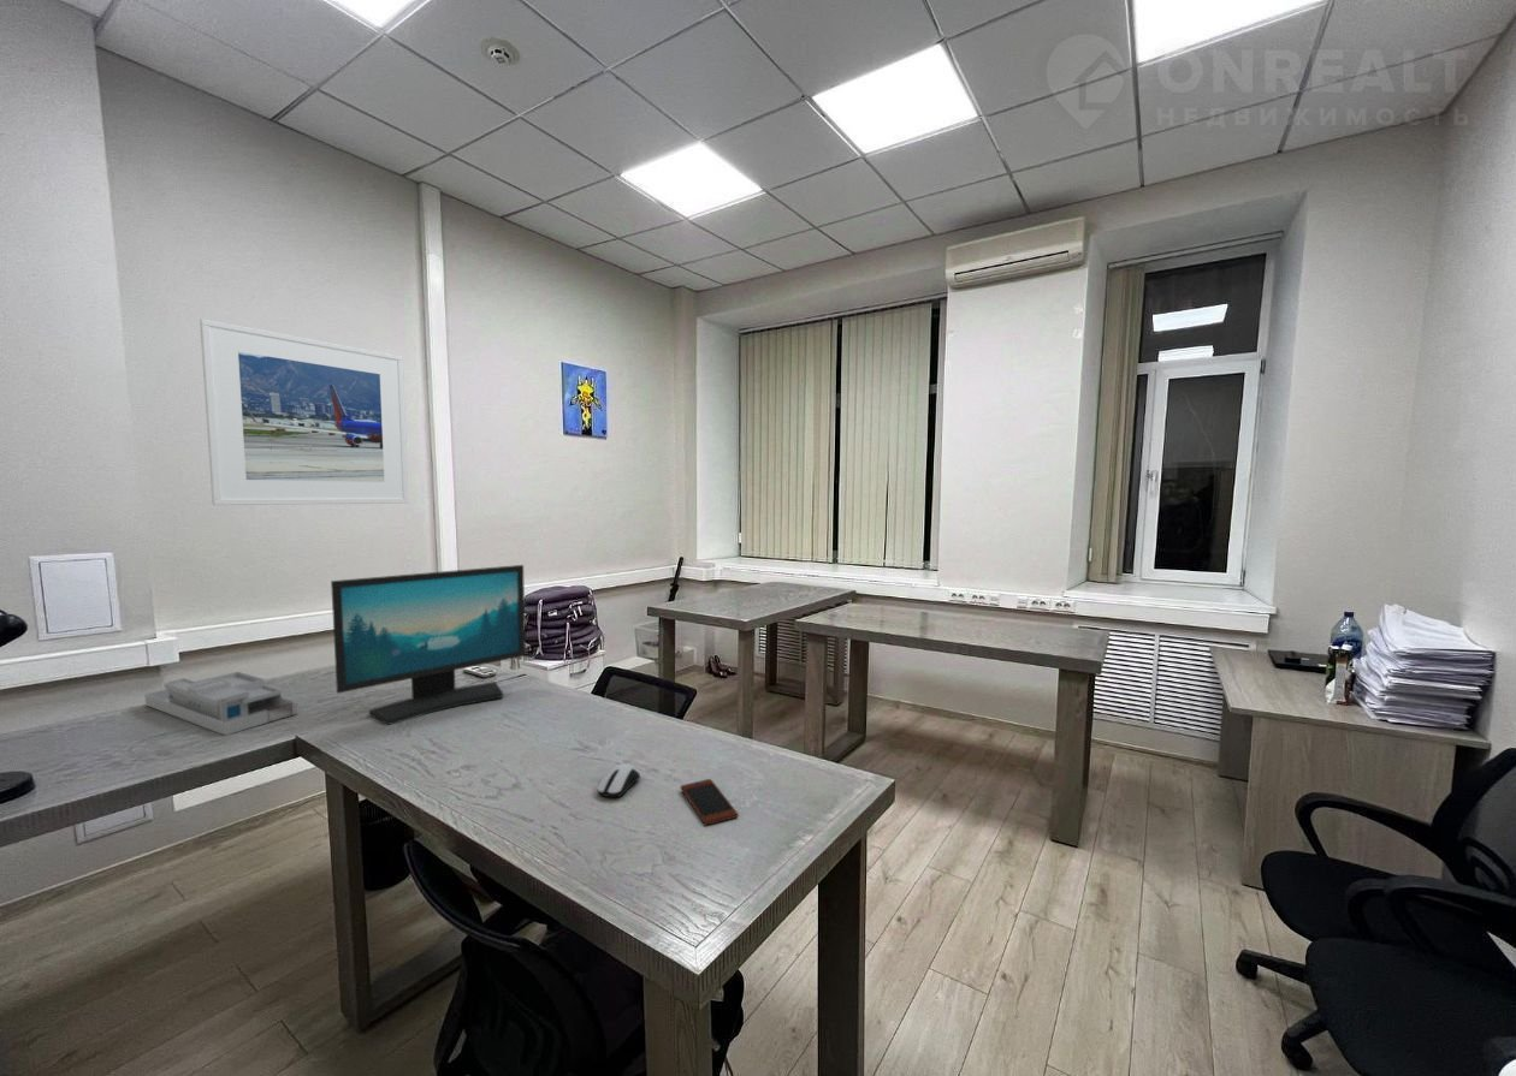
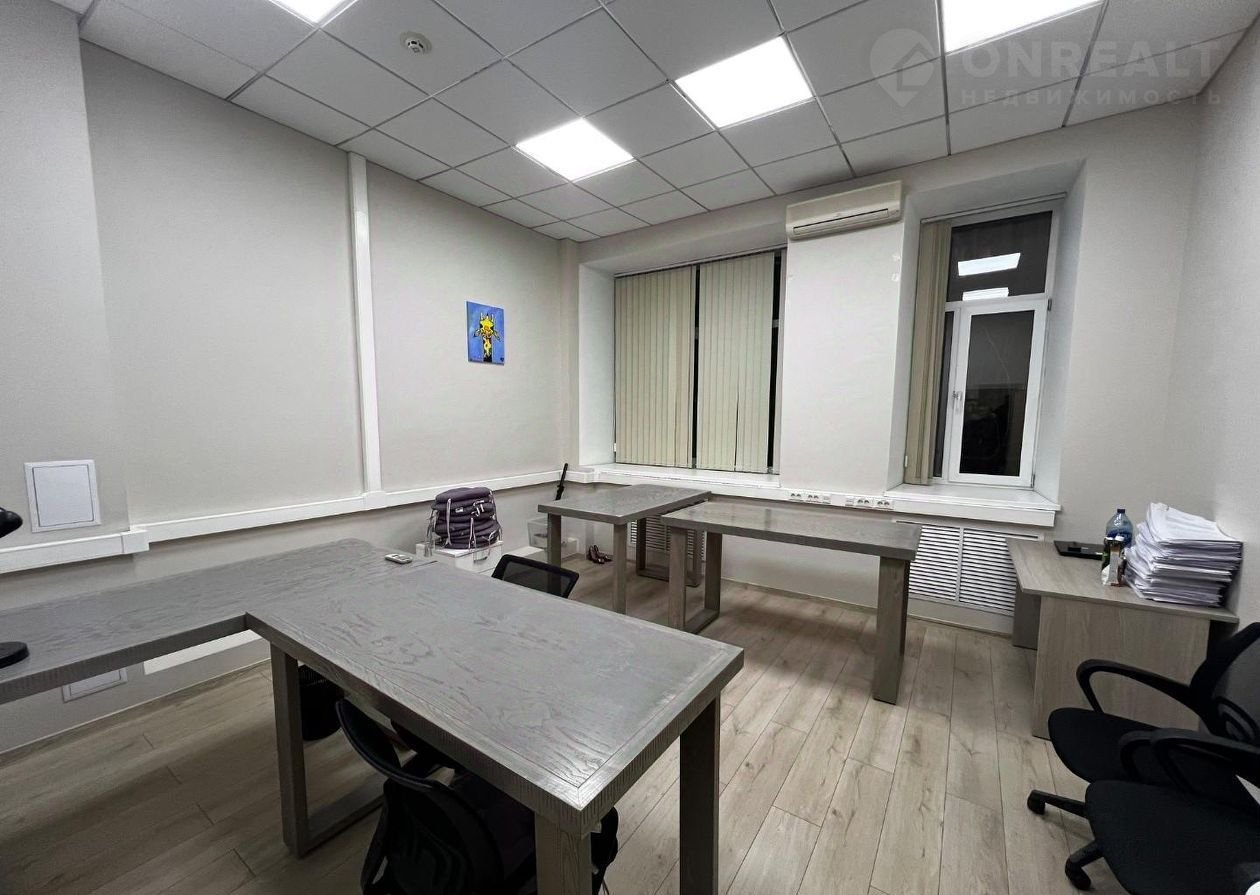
- smartphone [680,778,739,826]
- computer monitor [330,564,527,726]
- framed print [199,317,409,506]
- computer mouse [596,762,641,798]
- desk organizer [143,671,298,737]
